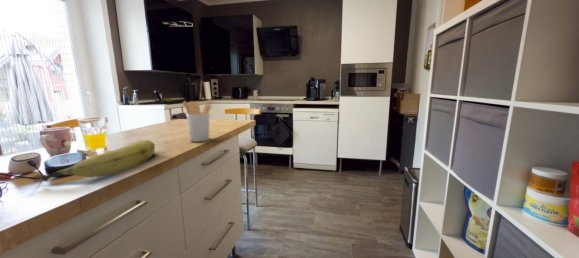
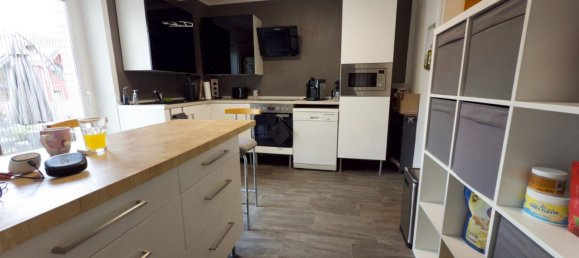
- fruit [34,139,156,183]
- utensil holder [182,100,213,143]
